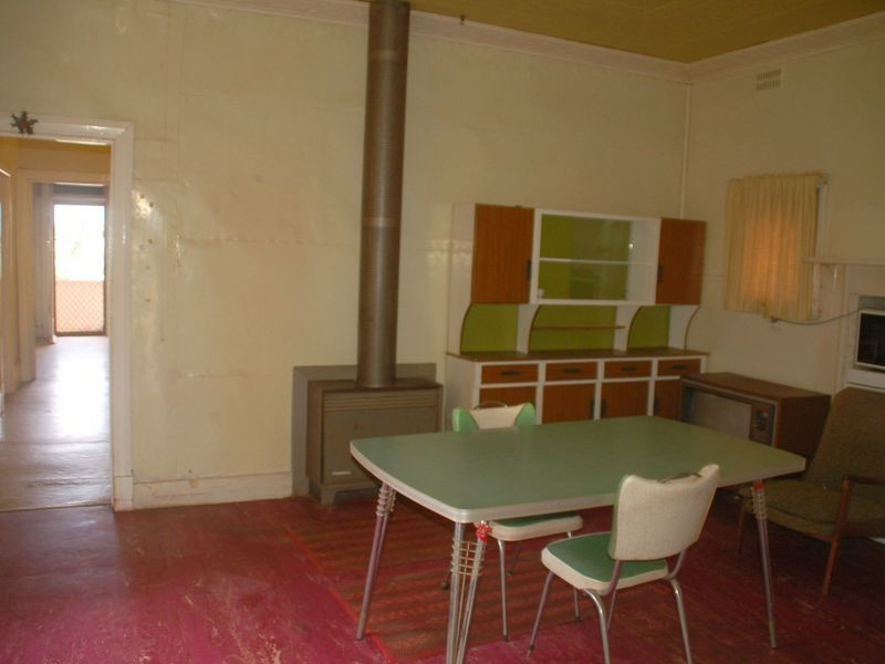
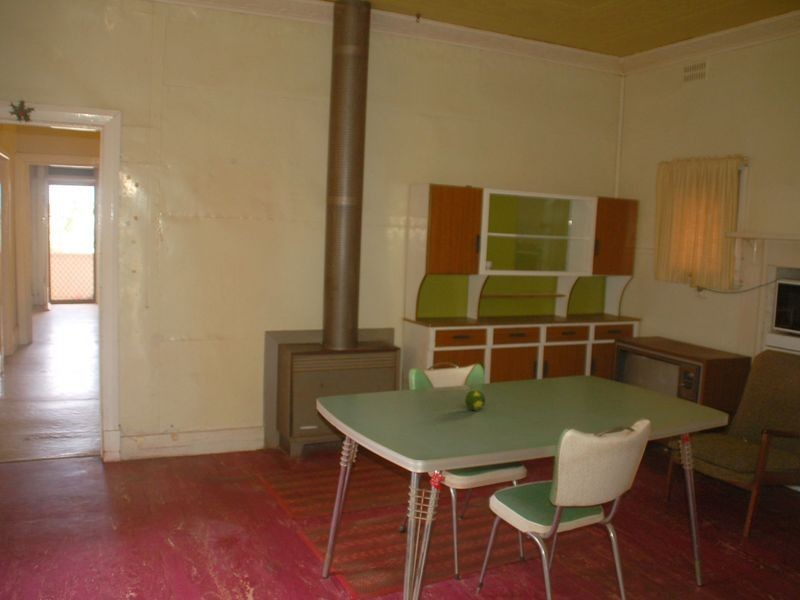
+ fruit [464,389,486,411]
